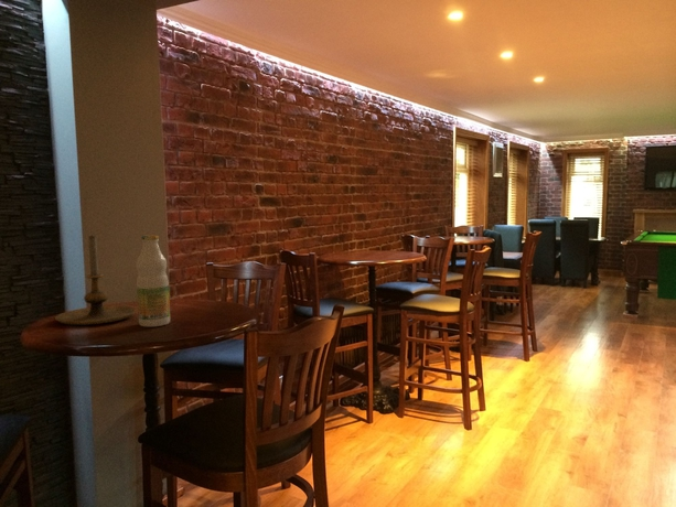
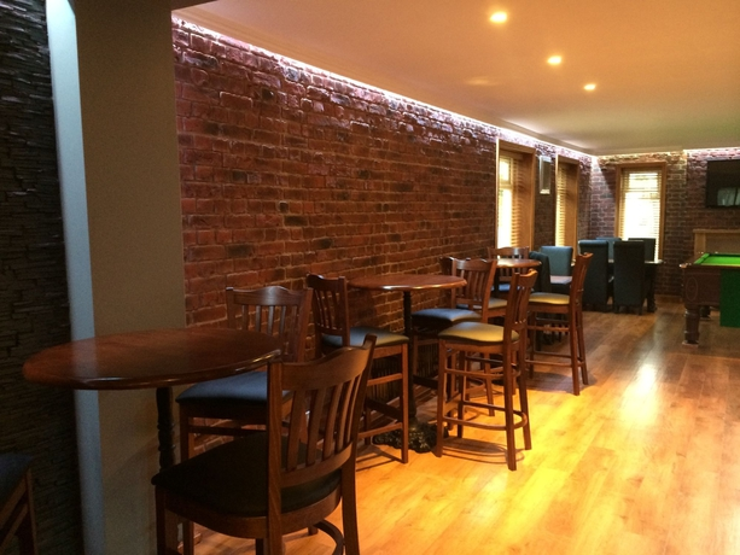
- bottle [135,235,171,328]
- candle holder [54,234,138,326]
